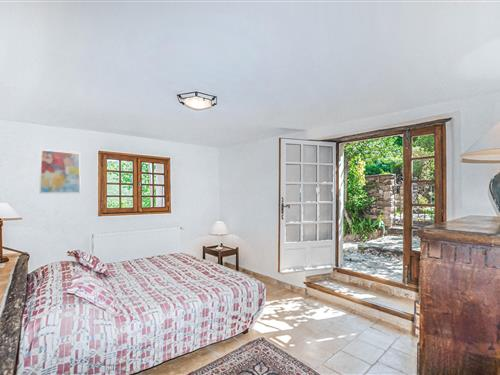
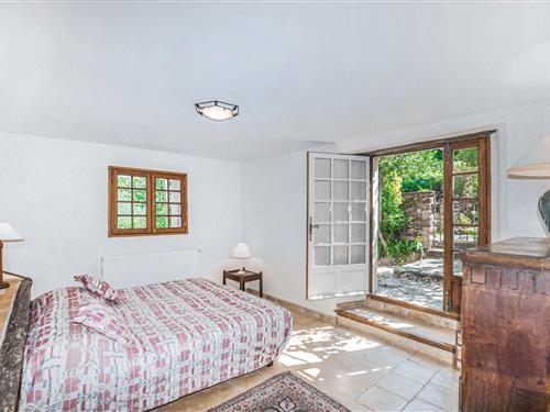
- wall art [39,148,82,195]
